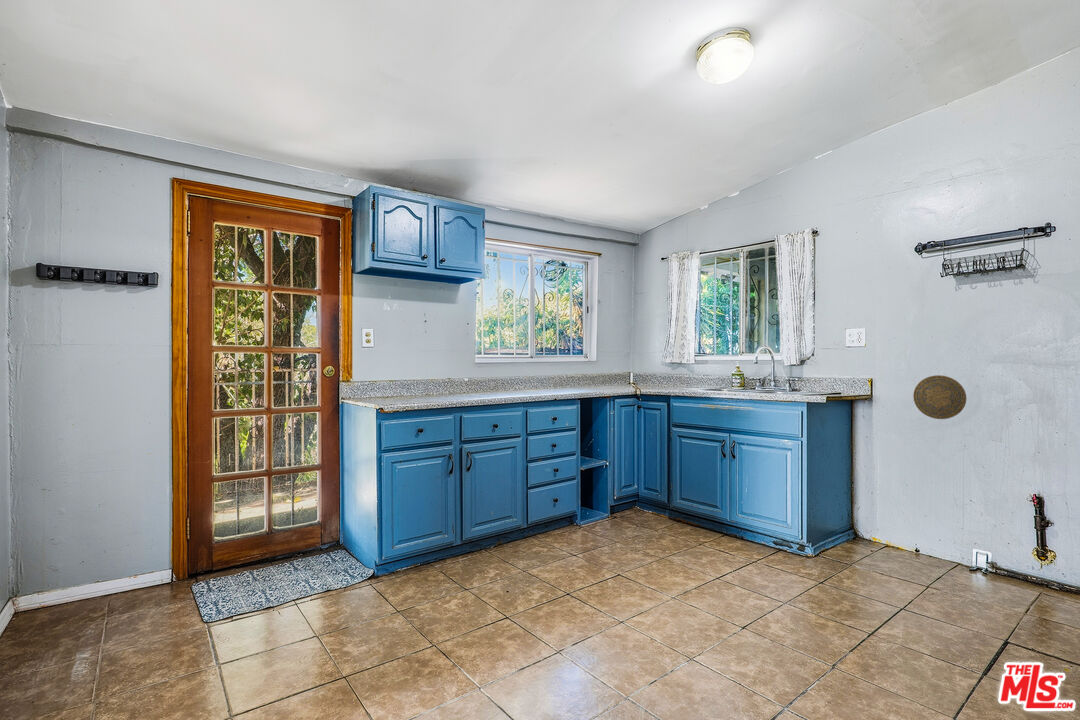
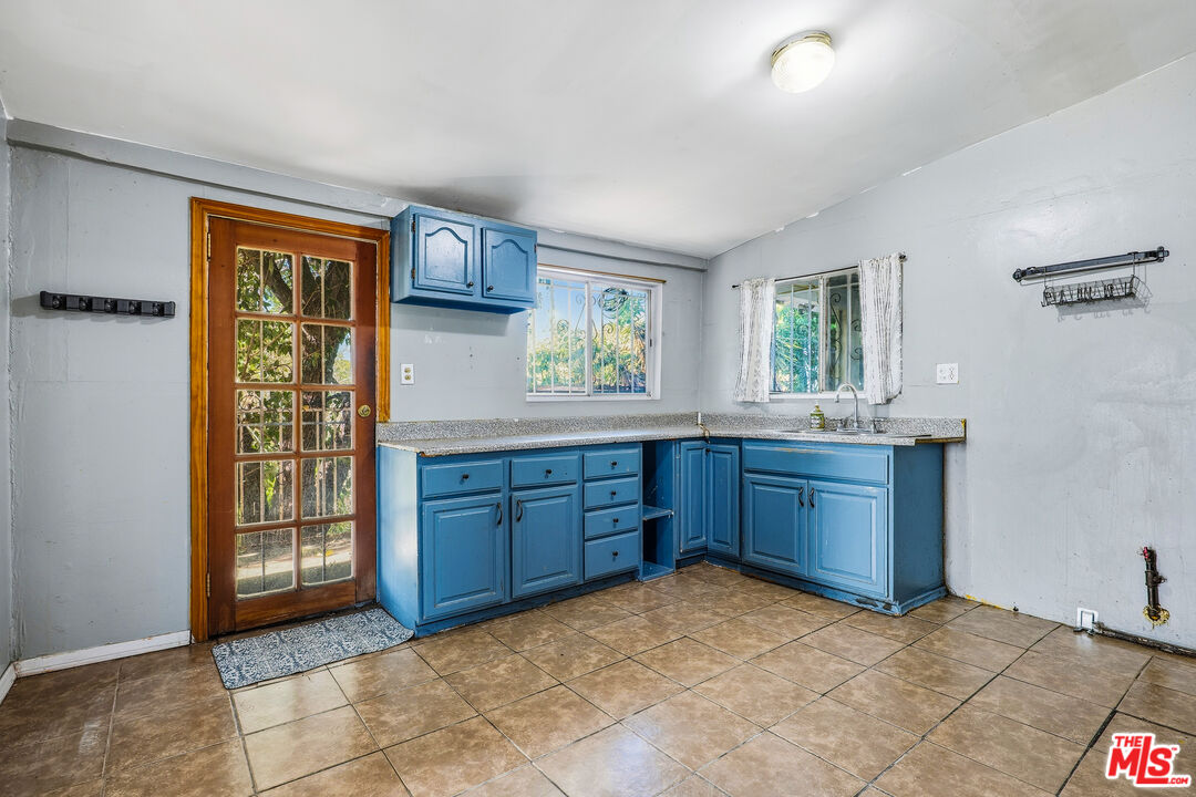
- decorative plate [912,374,967,420]
